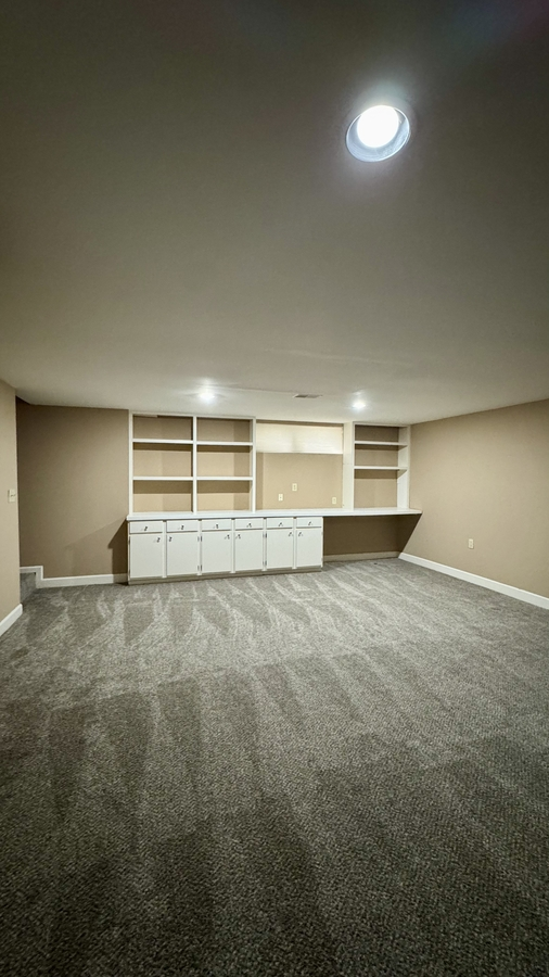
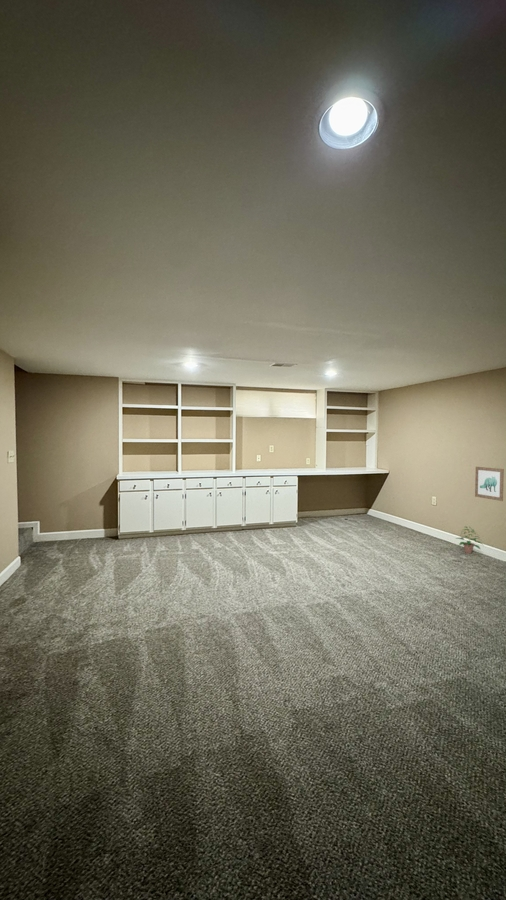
+ wall art [474,466,505,502]
+ potted plant [455,525,485,554]
